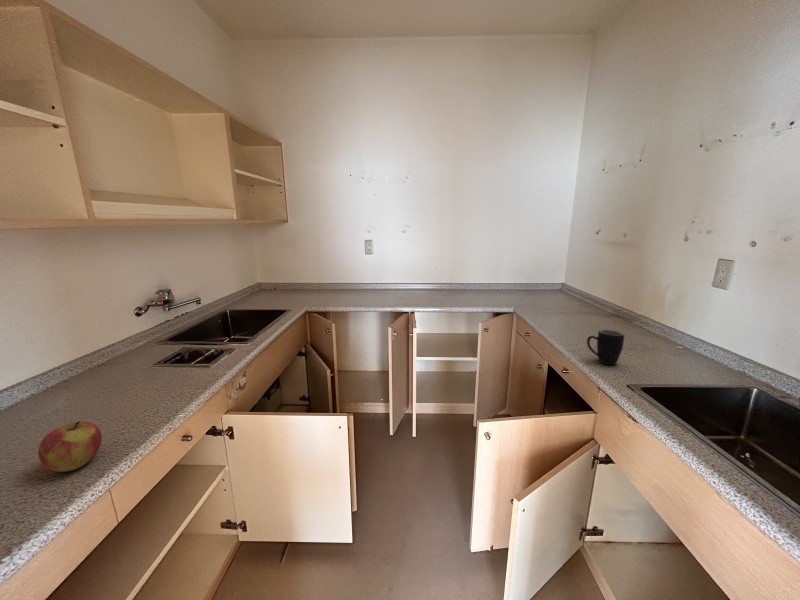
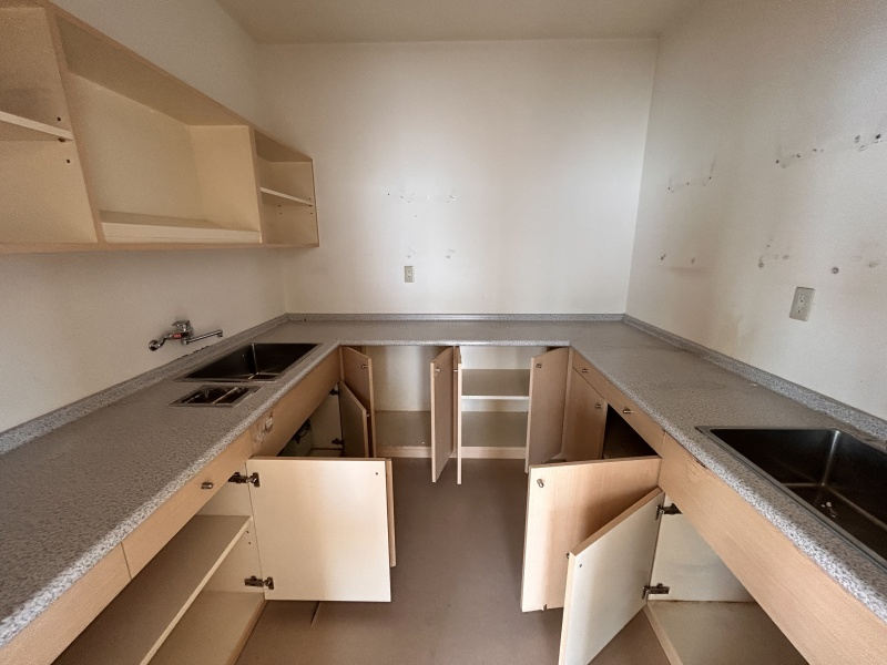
- apple [37,420,103,473]
- mug [586,328,625,366]
